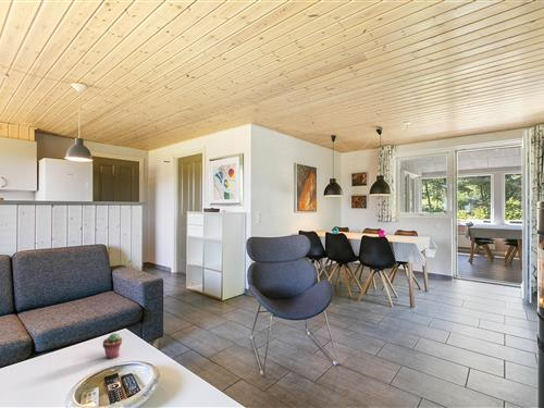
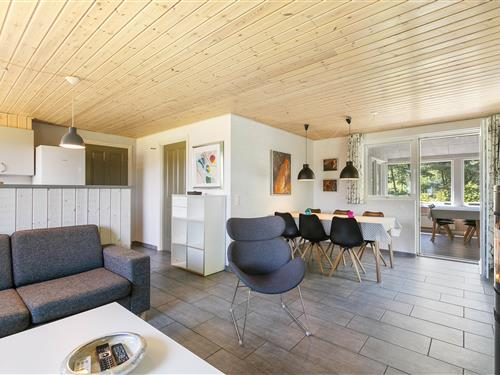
- potted succulent [102,332,123,360]
